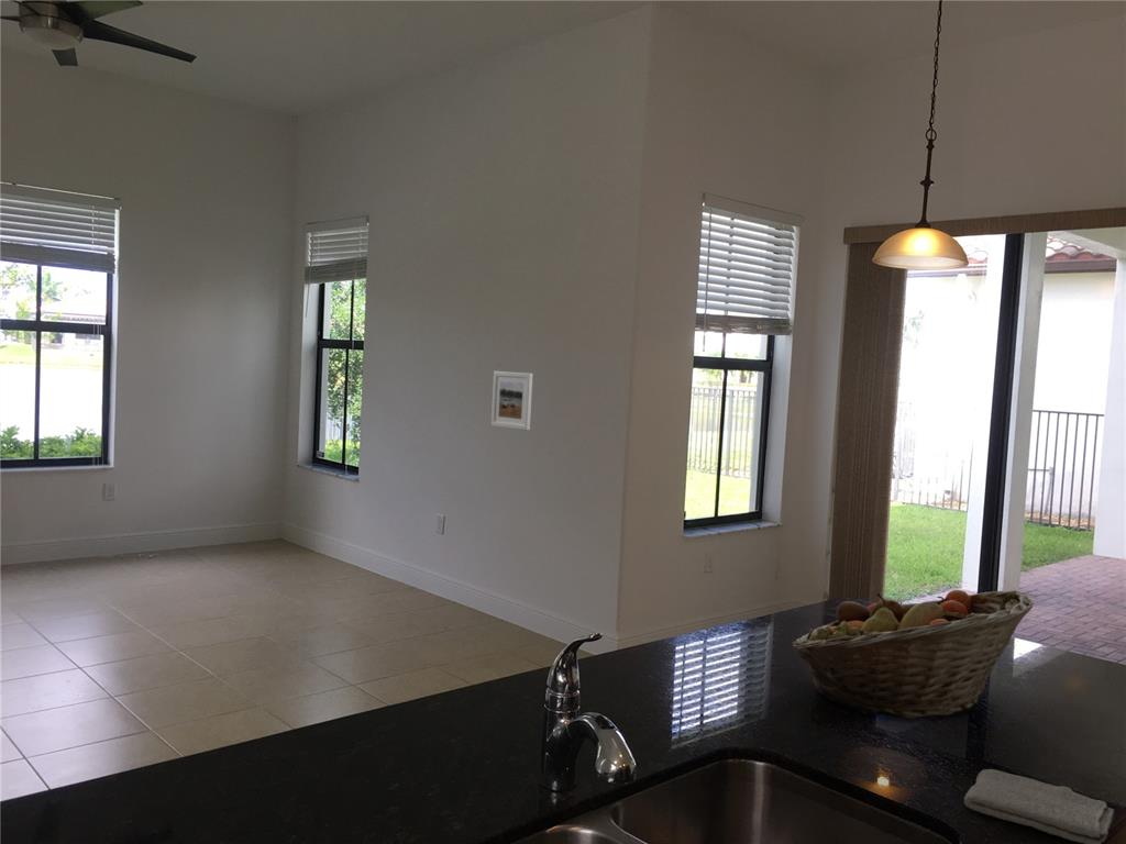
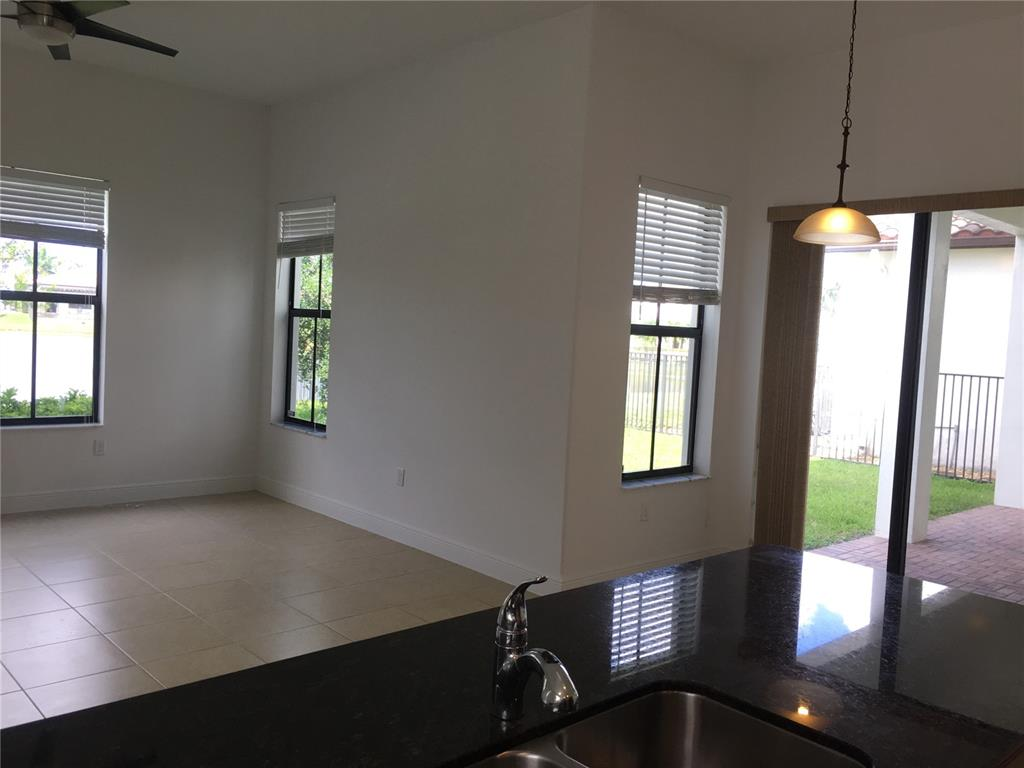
- fruit basket [791,589,1034,720]
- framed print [490,370,534,431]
- washcloth [963,768,1115,844]
